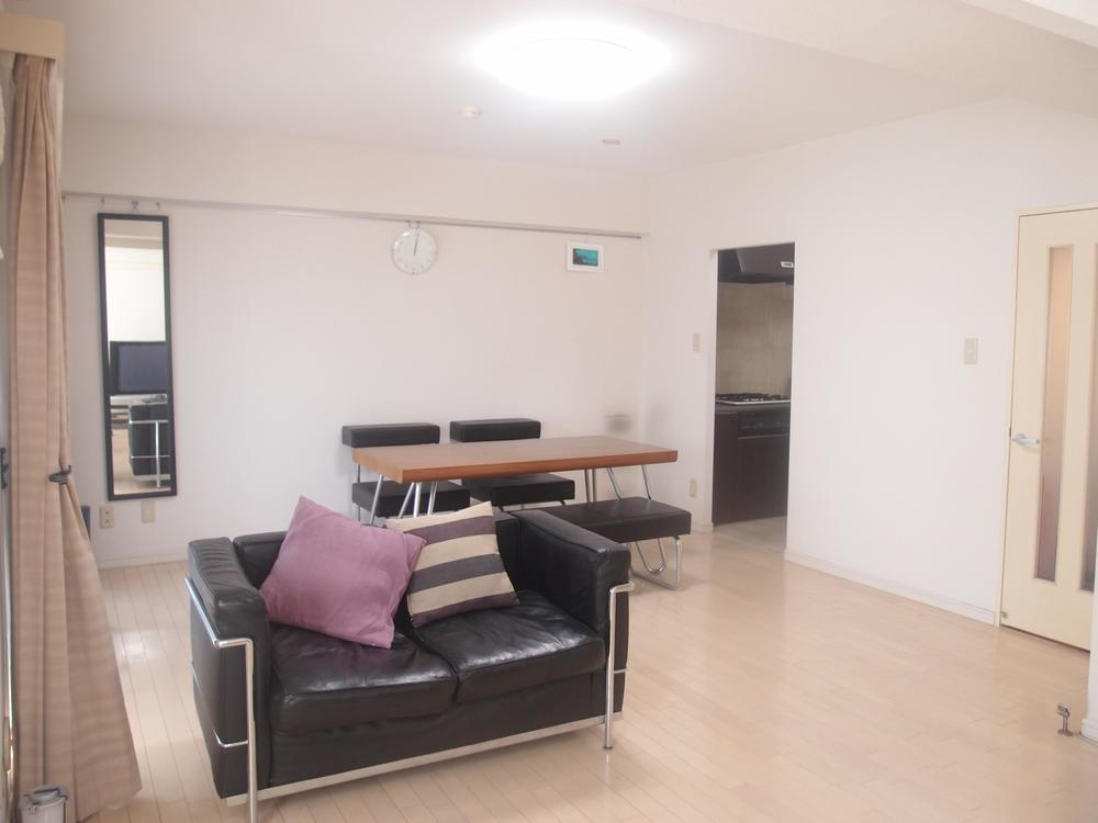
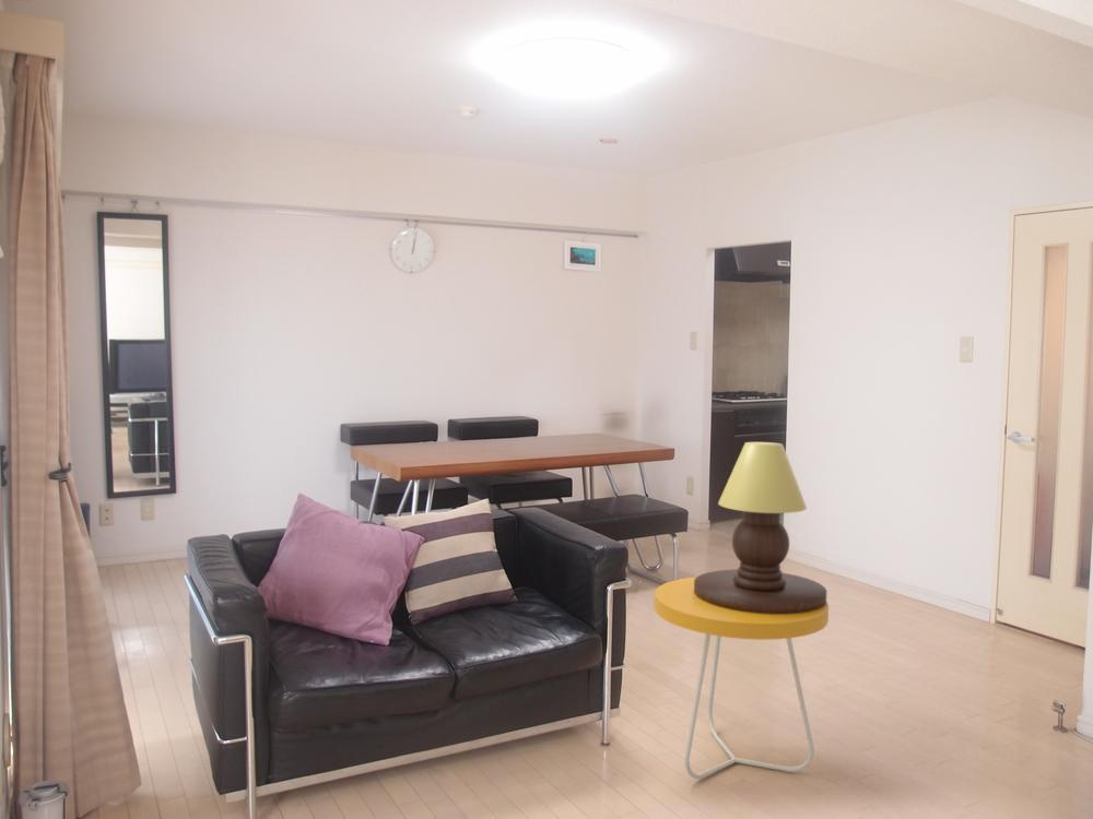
+ table lamp [694,441,827,615]
+ side table [653,575,830,780]
